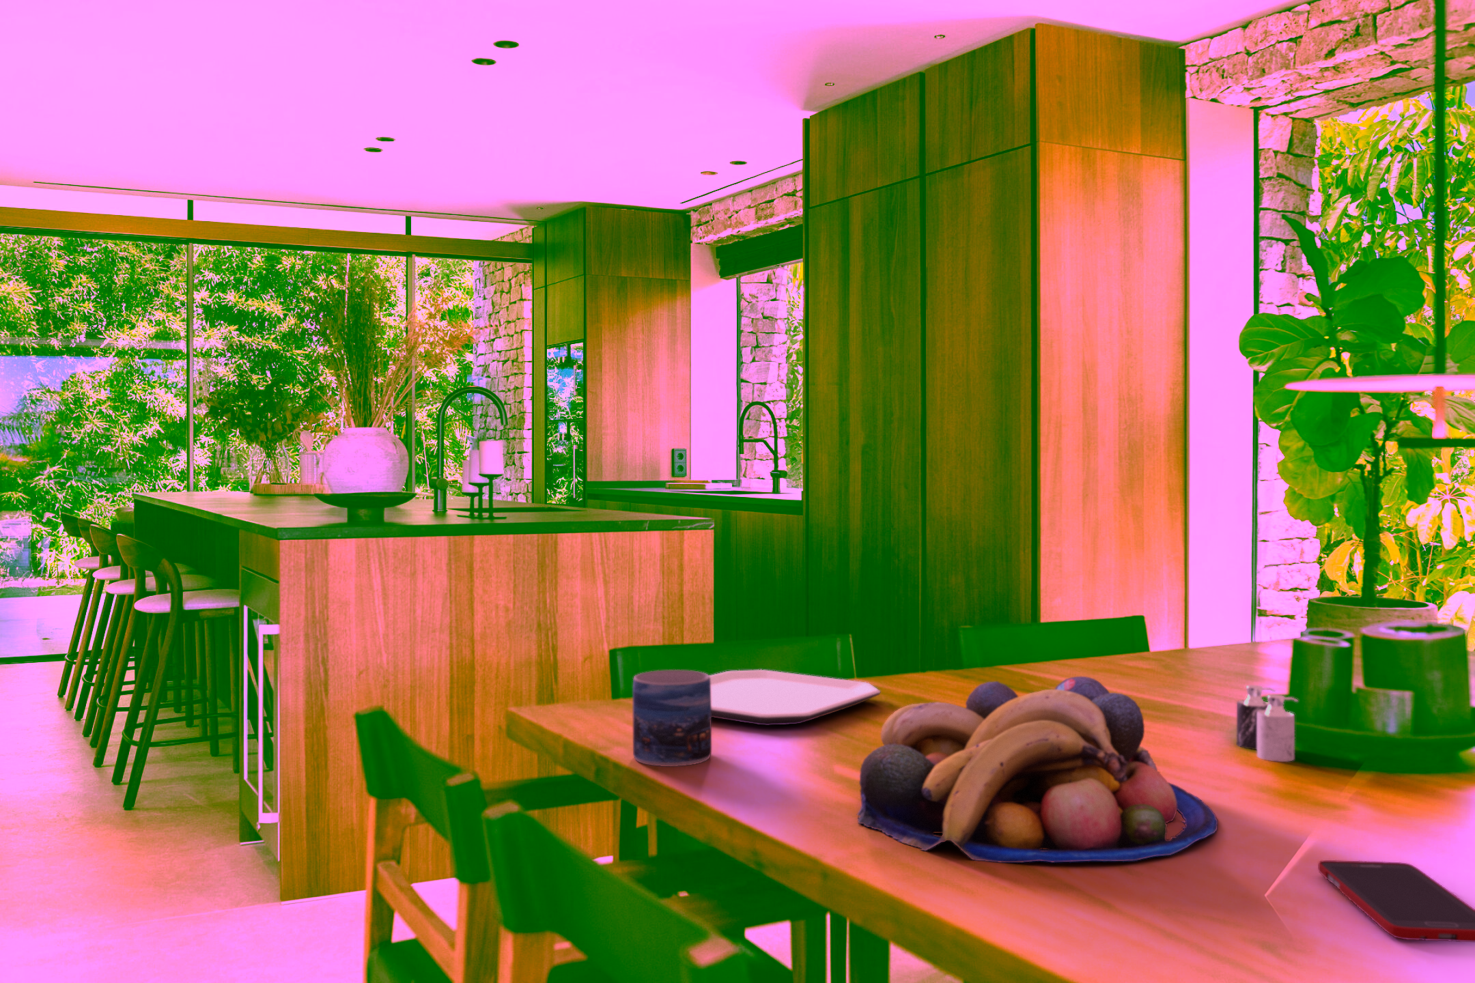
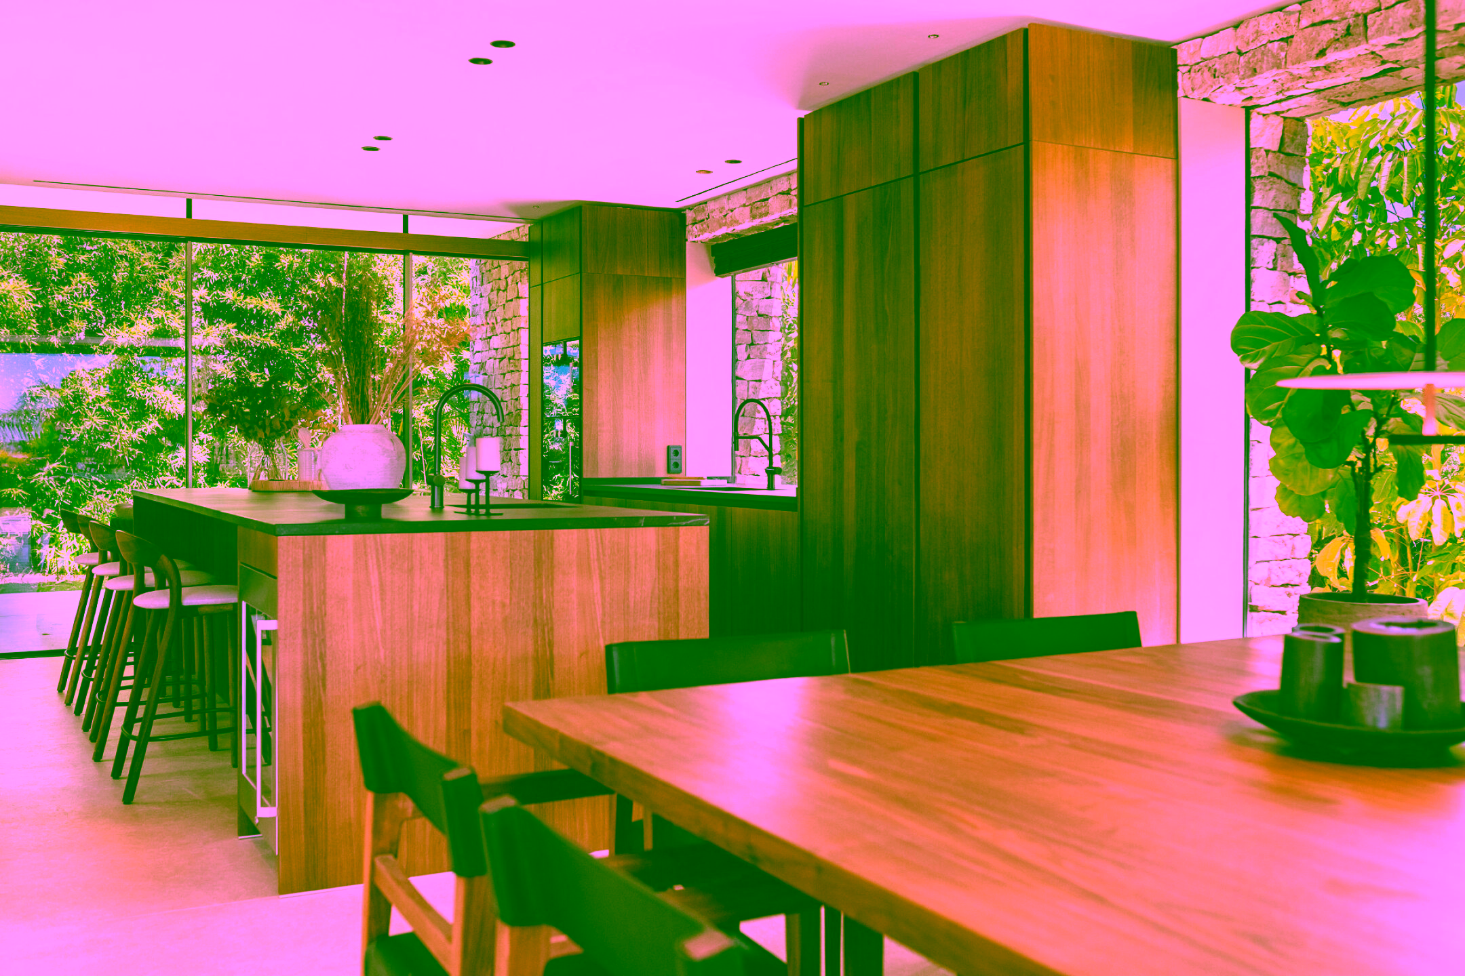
- cell phone [1317,859,1475,942]
- plate [709,669,881,726]
- fruit bowl [856,676,1218,863]
- mug [632,669,712,767]
- candle [1236,683,1298,762]
